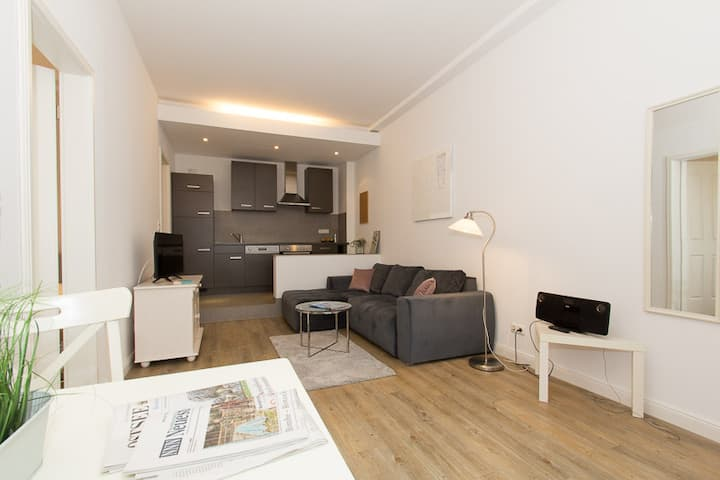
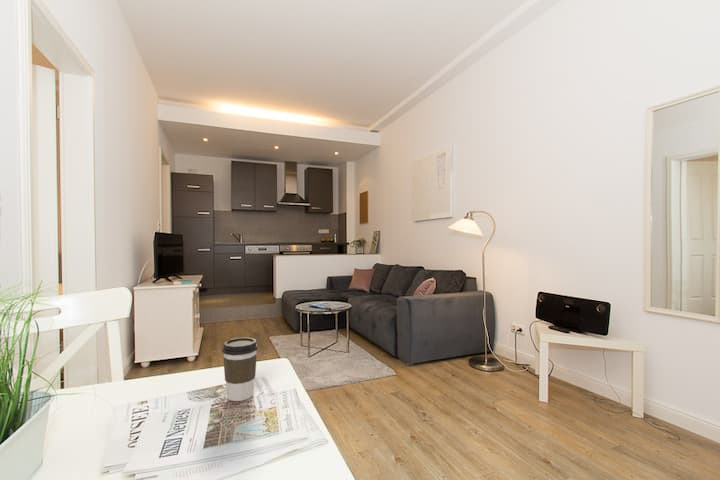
+ coffee cup [221,337,259,402]
